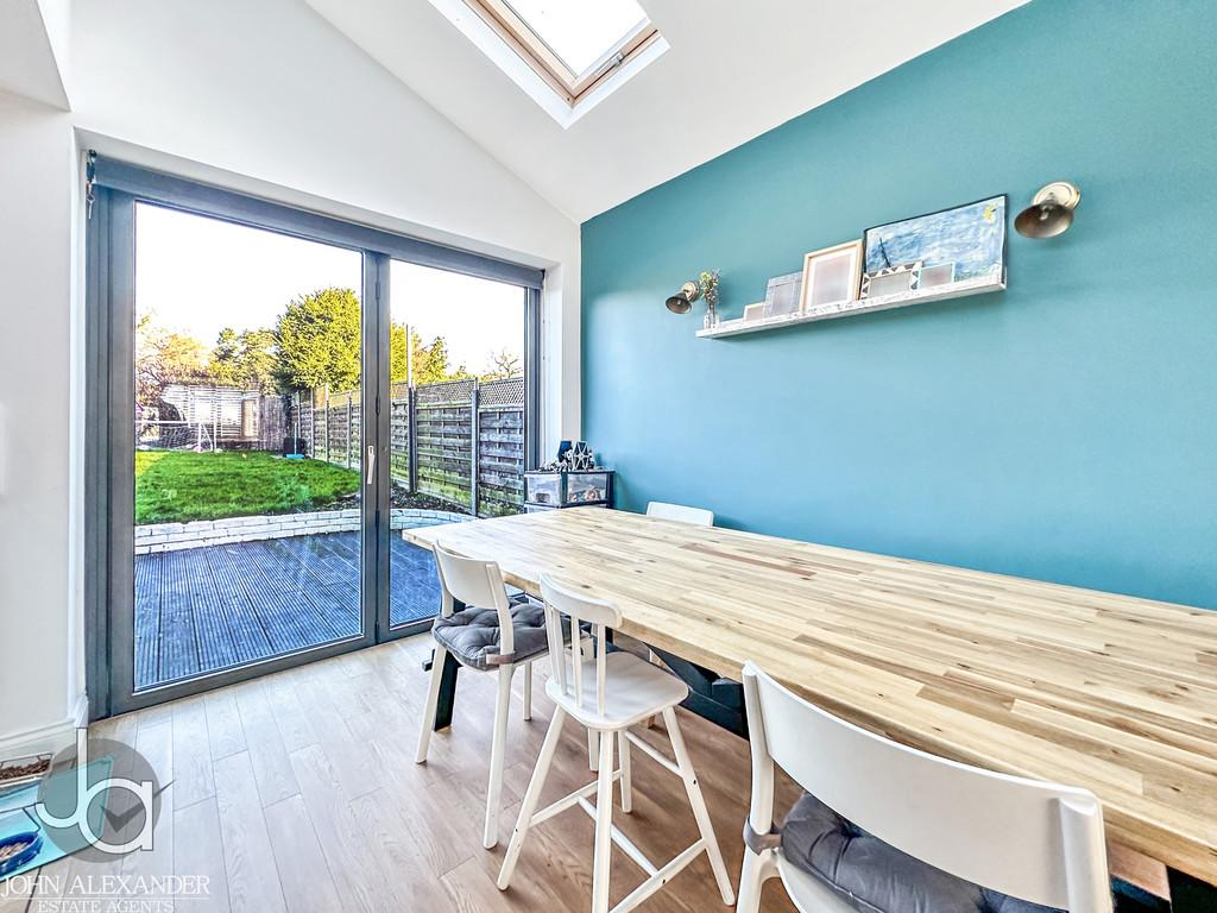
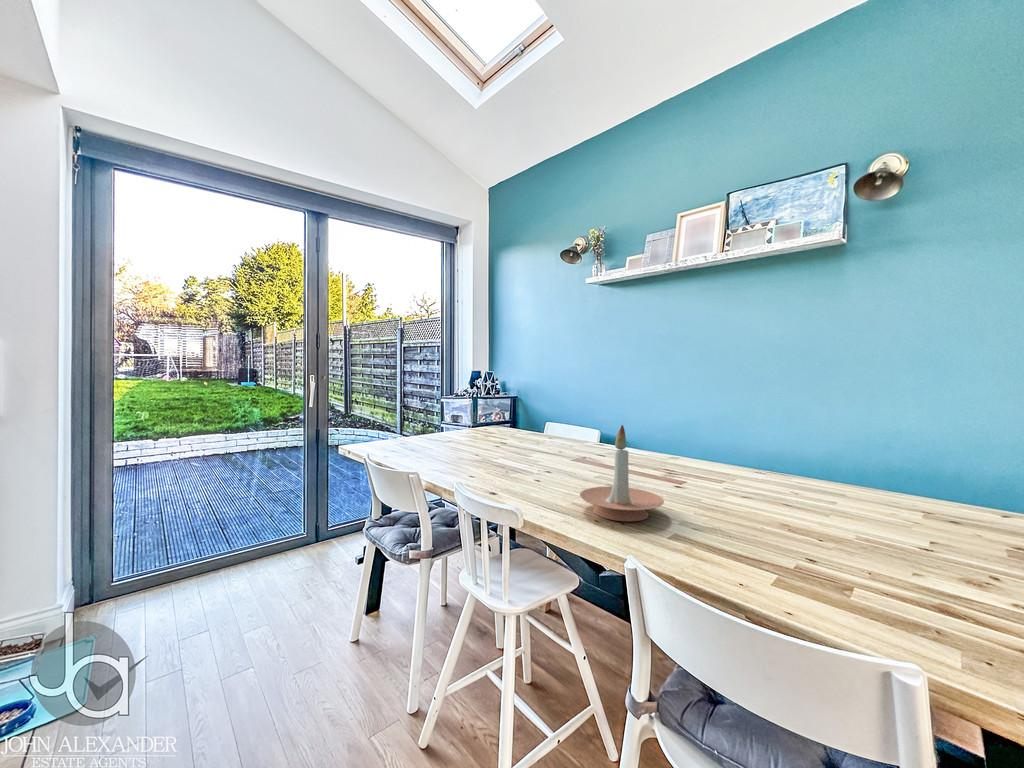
+ candle holder [579,424,665,522]
